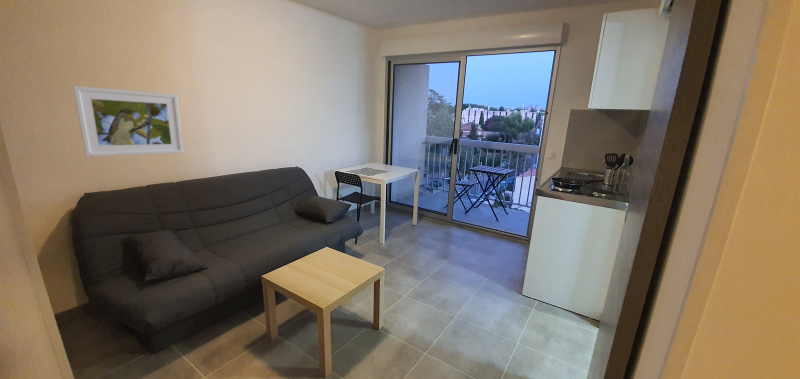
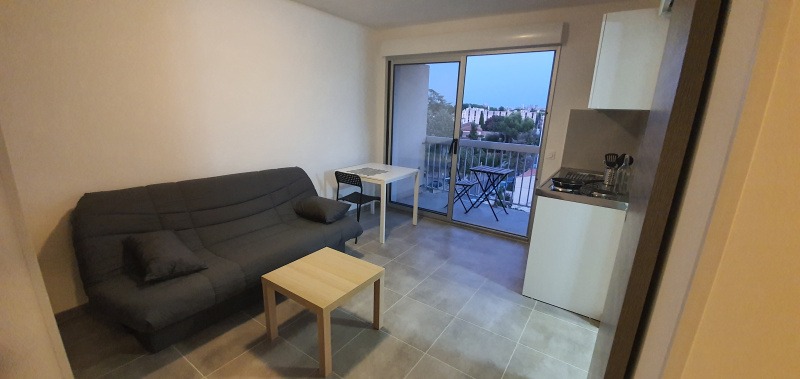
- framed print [72,85,185,158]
